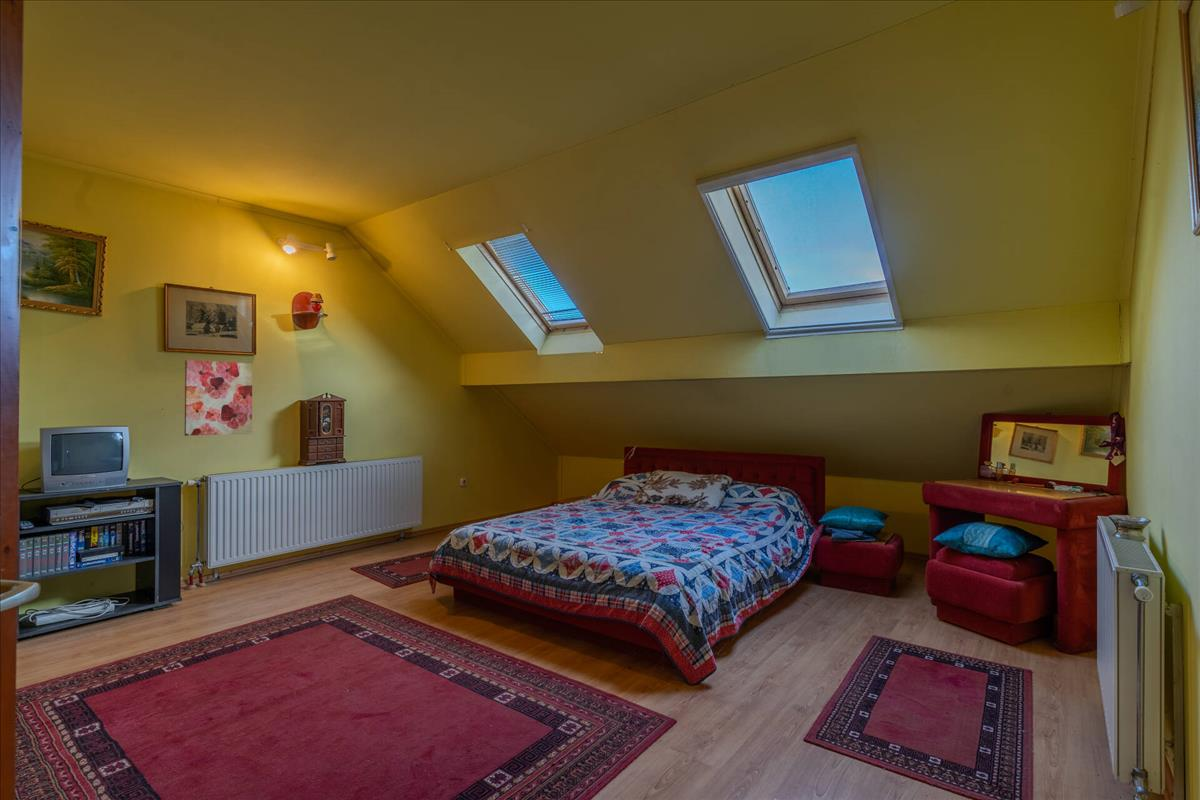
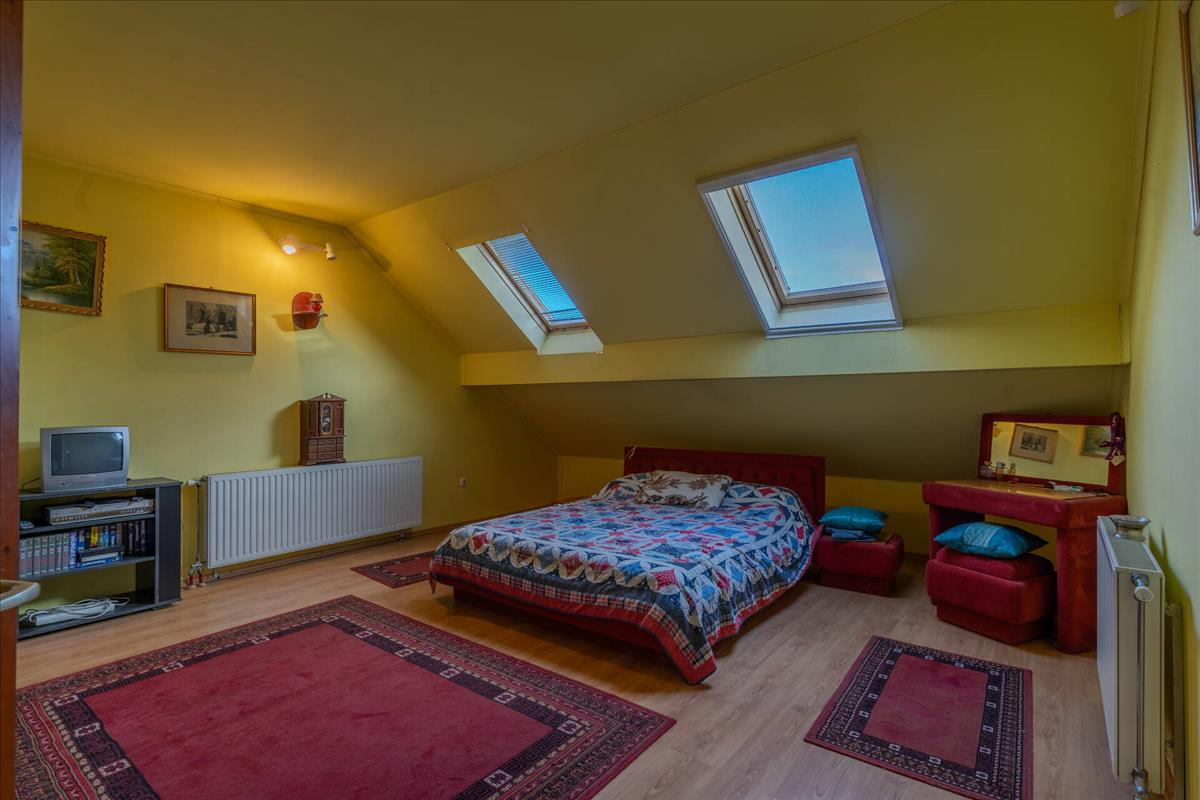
- wall art [184,359,253,437]
